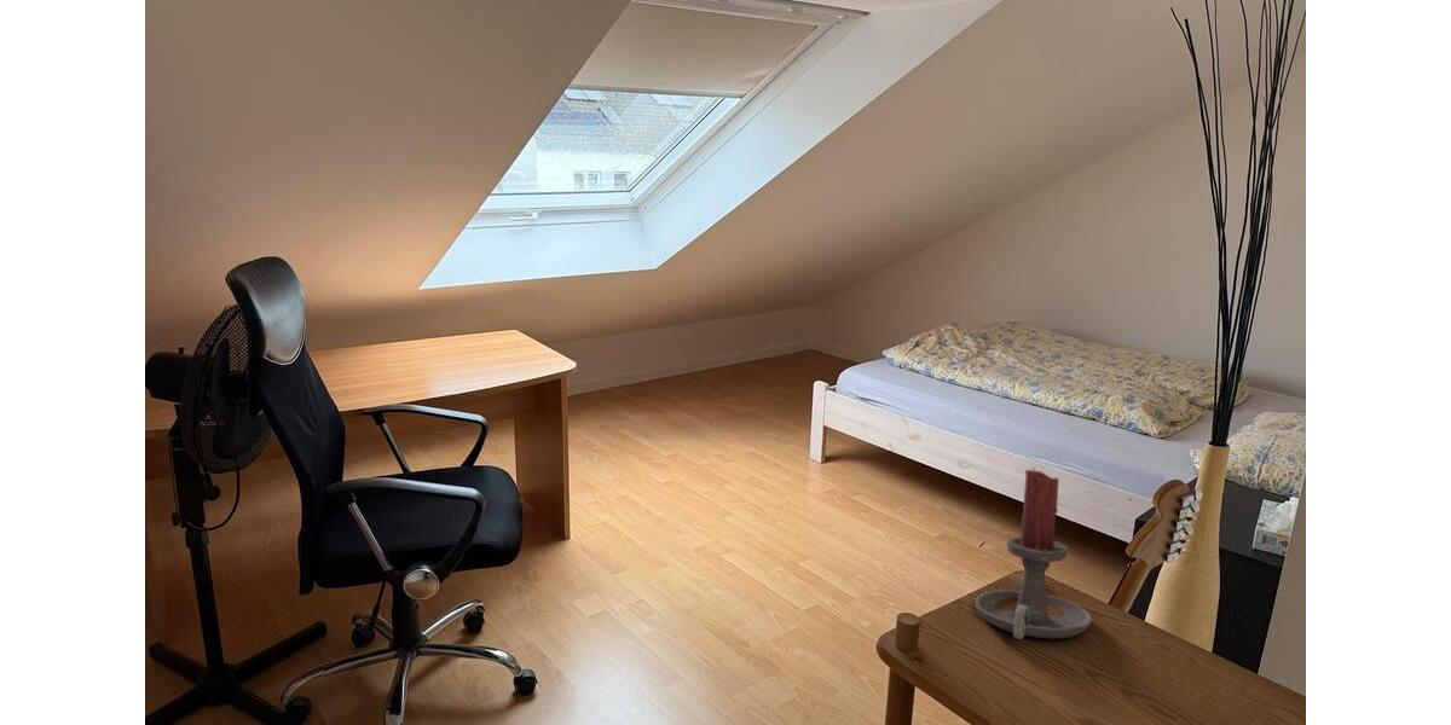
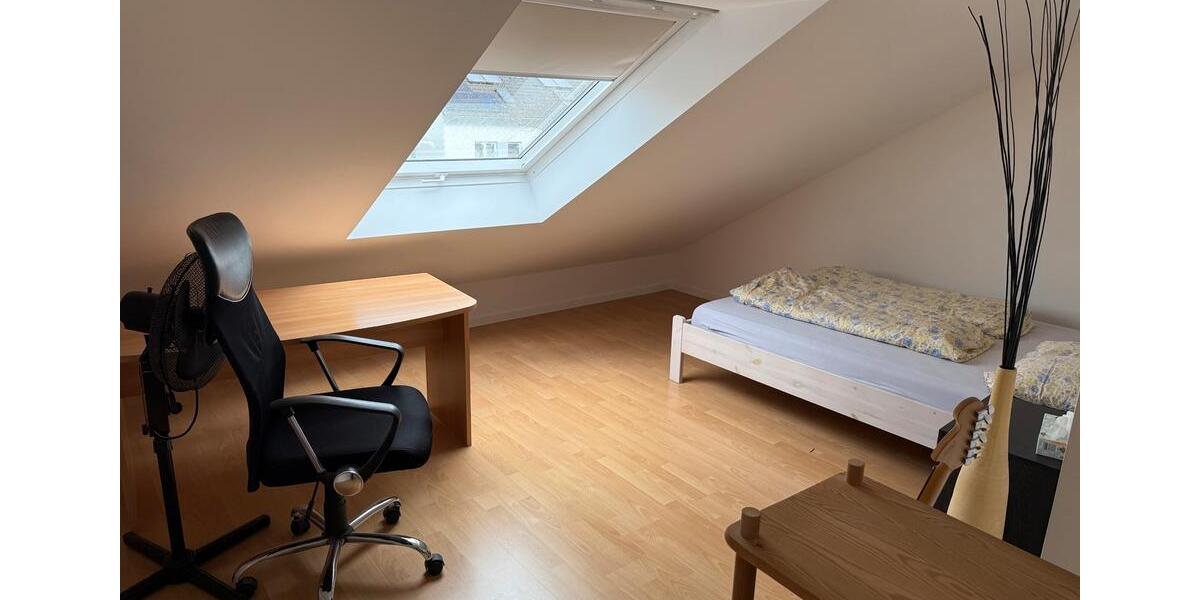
- candle holder [975,469,1092,640]
